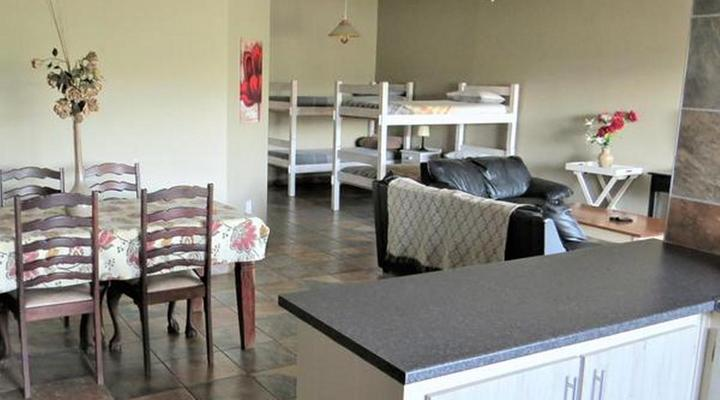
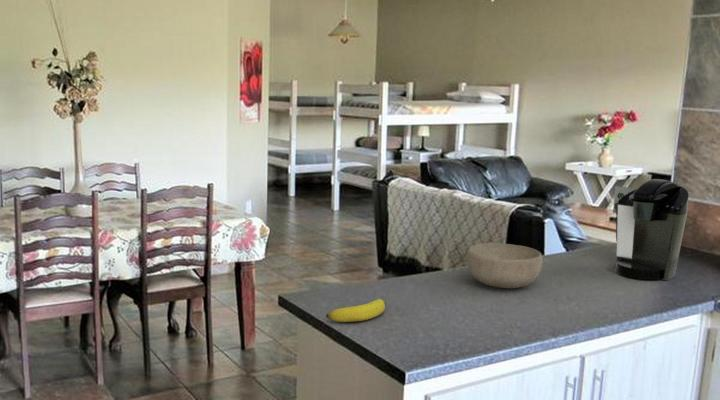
+ bowl [466,242,544,289]
+ banana [325,298,387,323]
+ coffee maker [612,178,690,281]
